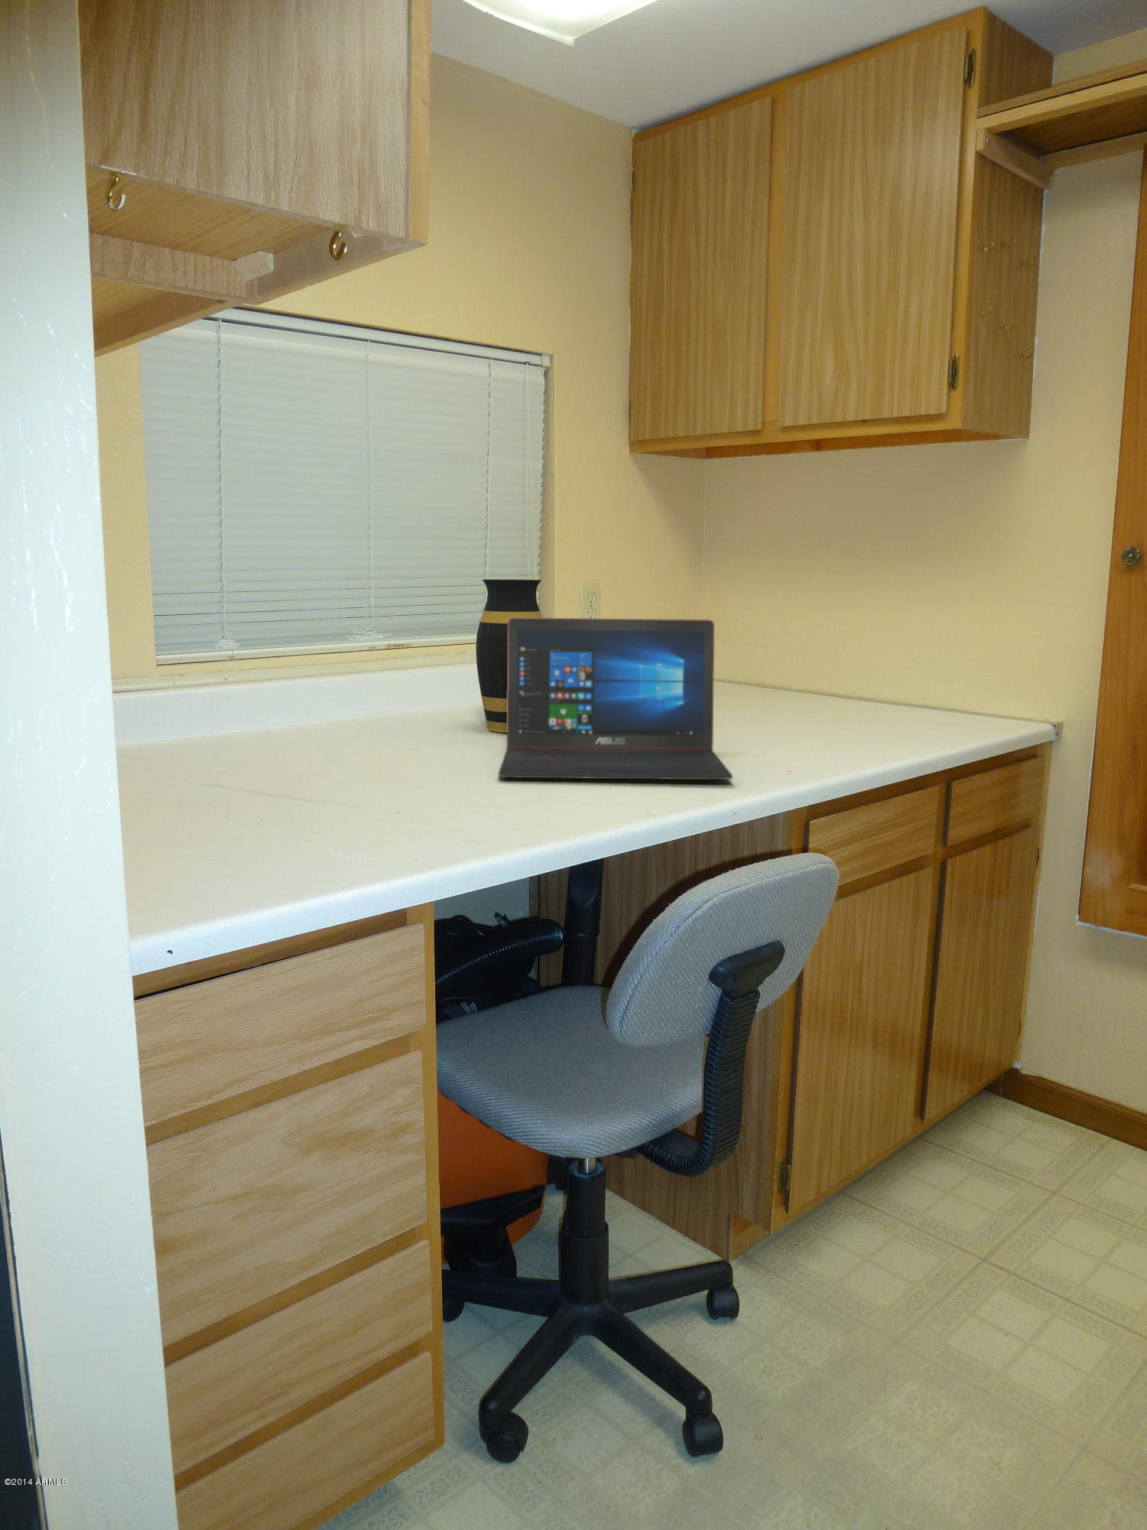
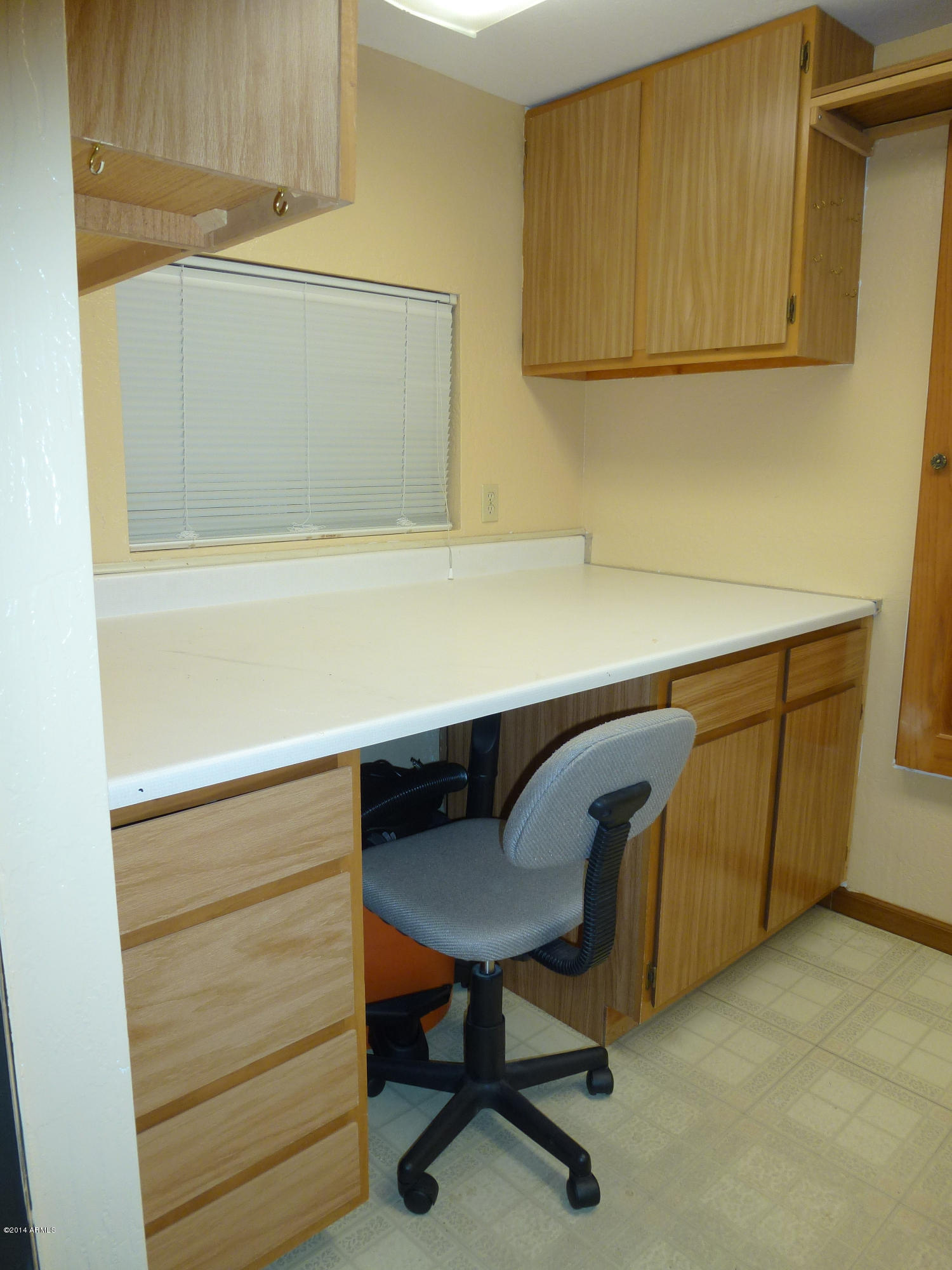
- vase [475,578,543,734]
- laptop [498,617,734,781]
